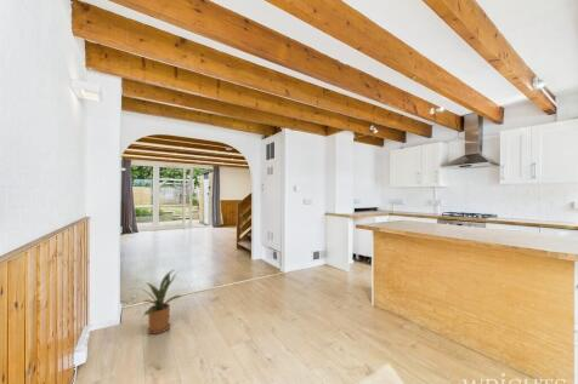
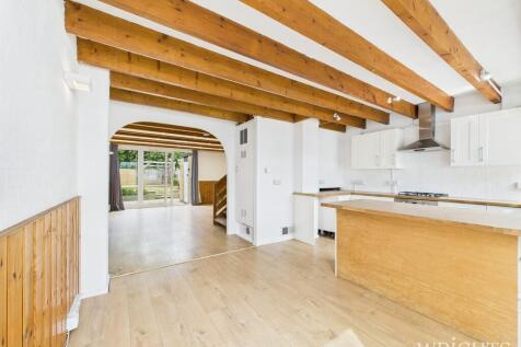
- house plant [129,268,185,334]
